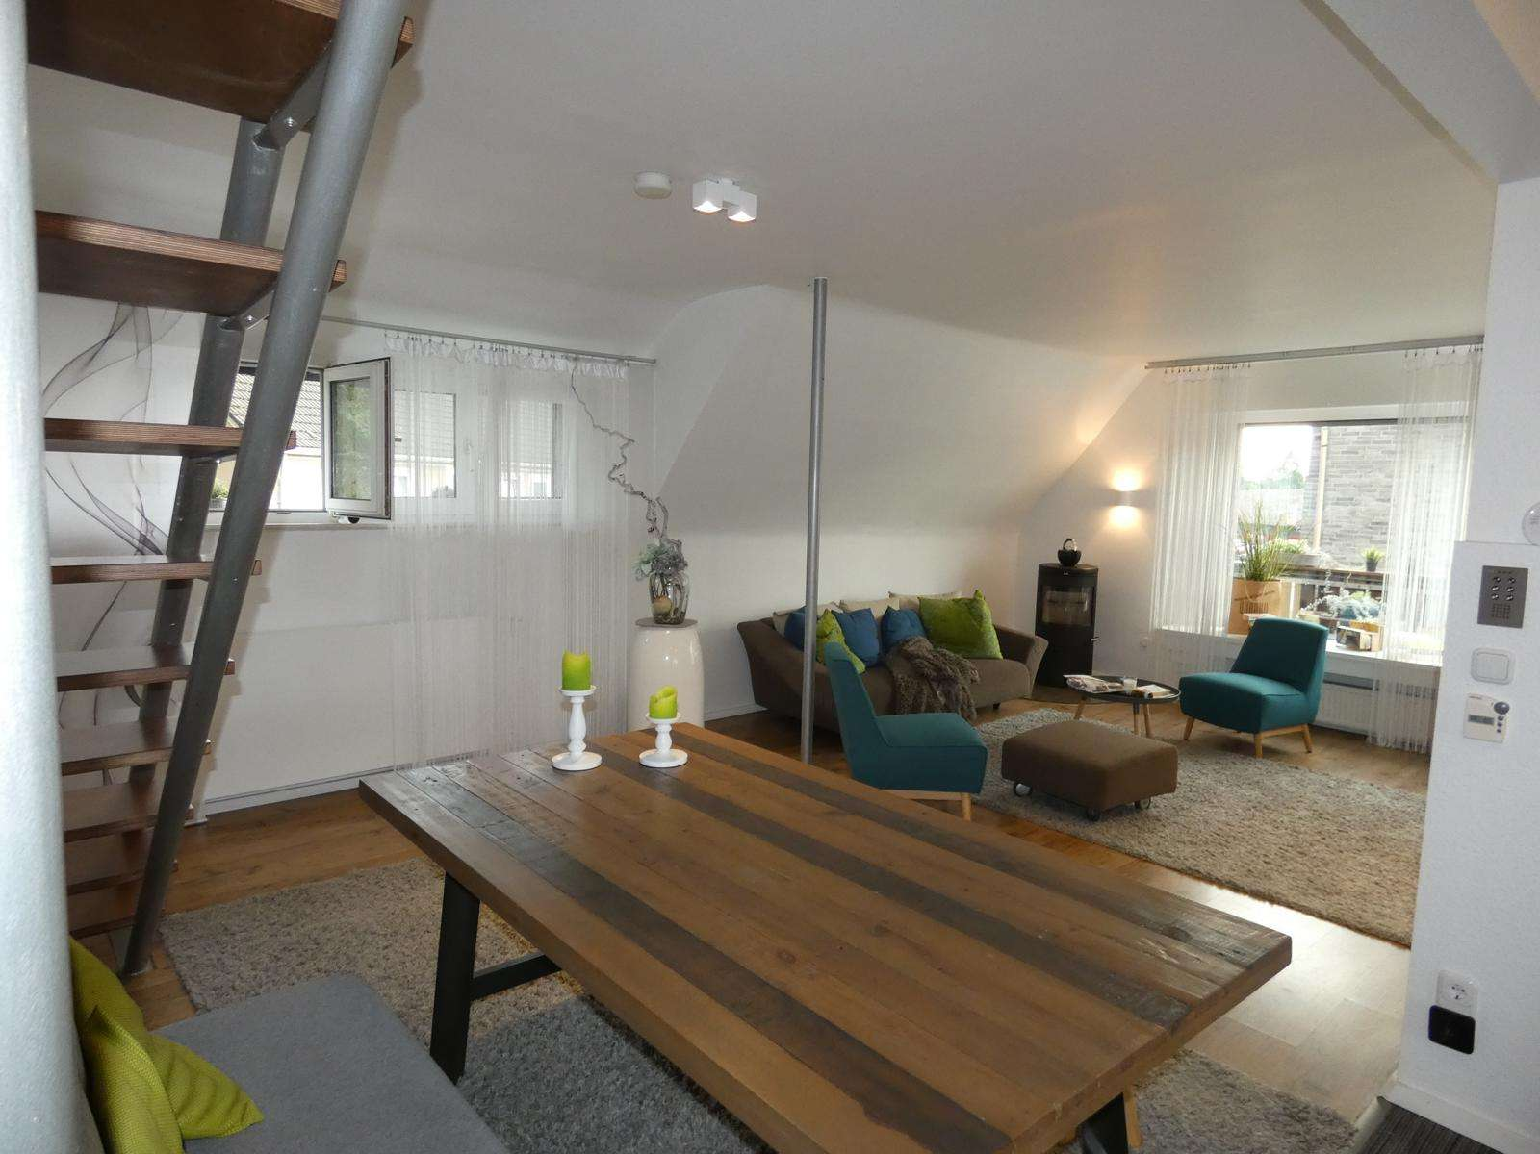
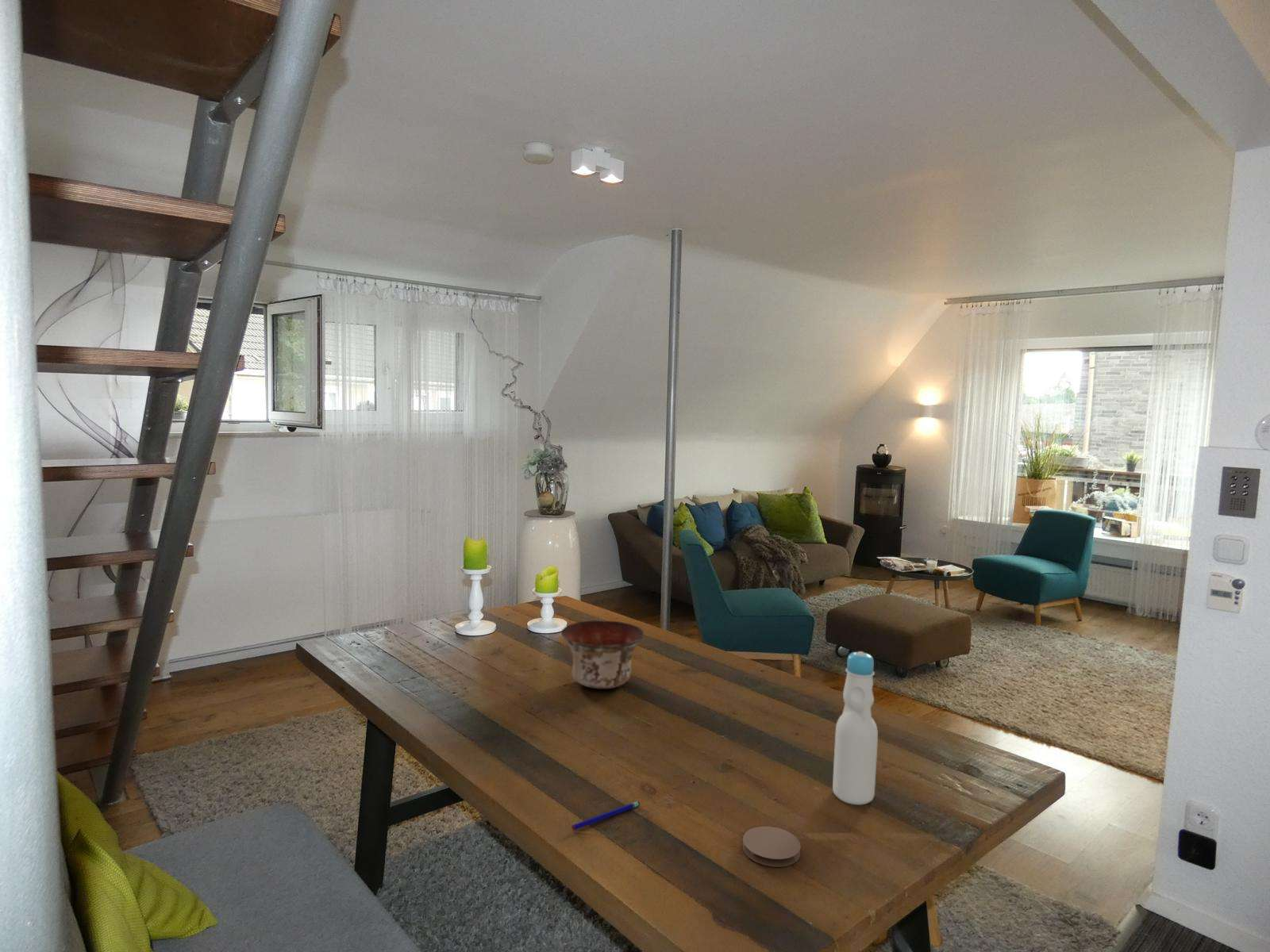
+ bowl [560,620,645,690]
+ coaster [742,826,802,868]
+ pen [571,800,641,831]
+ bottle [832,651,879,806]
